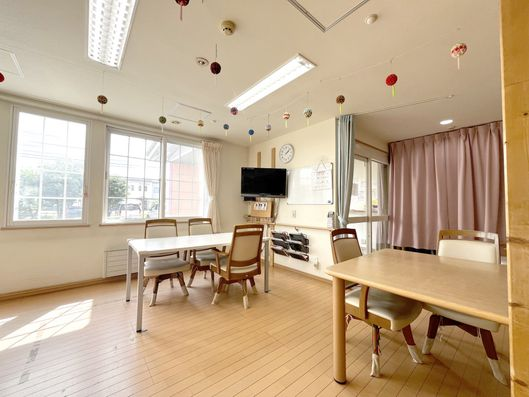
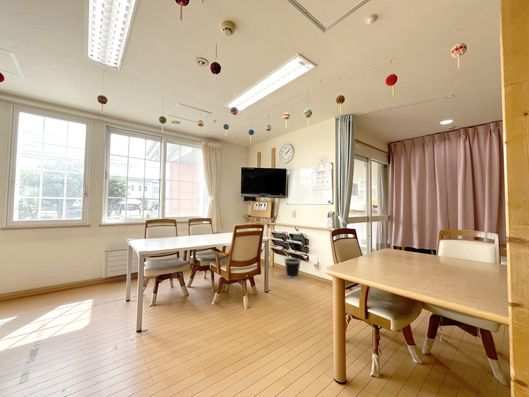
+ wastebasket [283,257,302,279]
